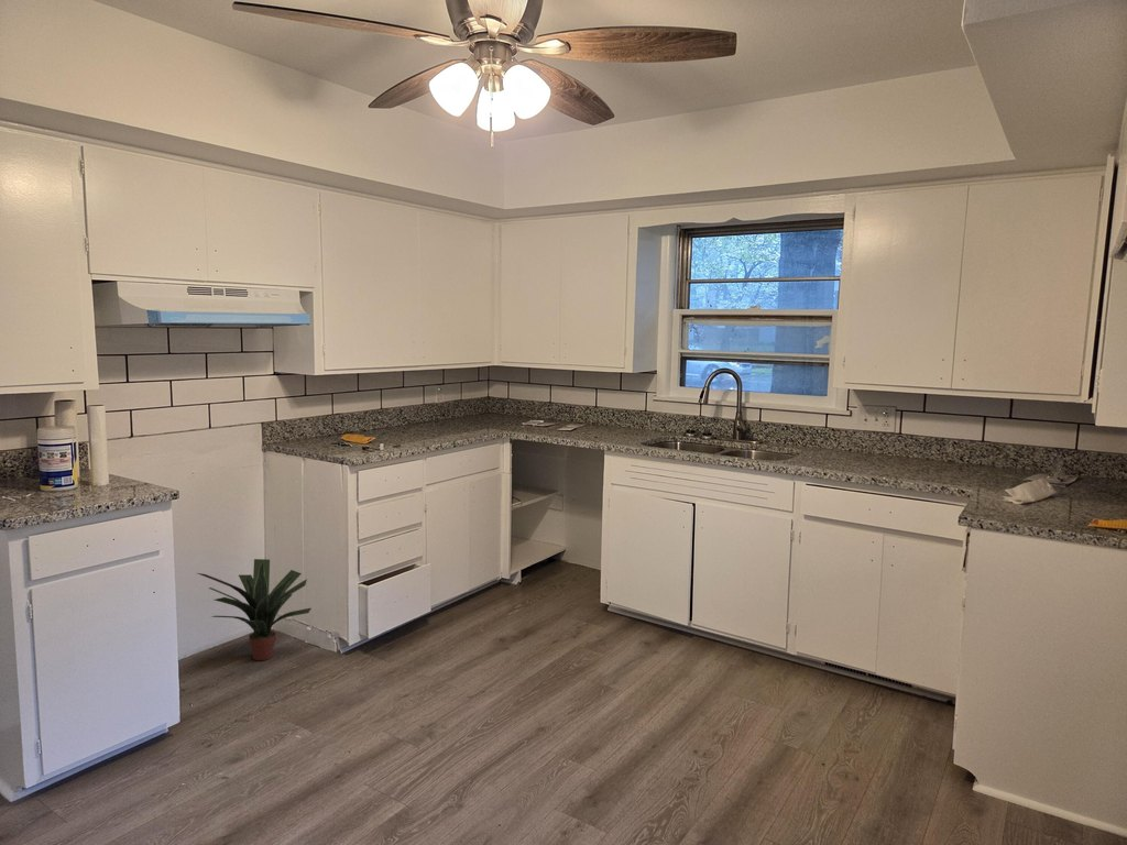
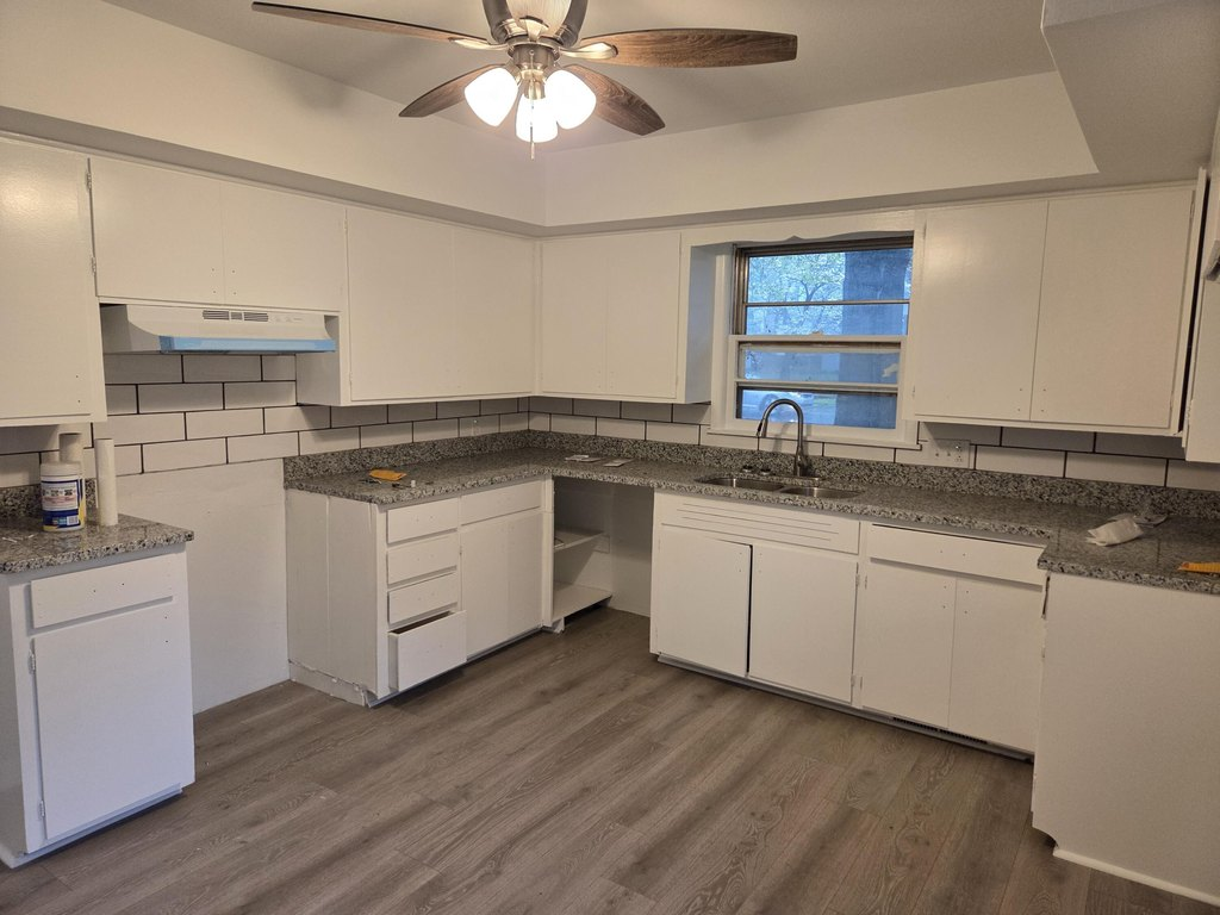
- potted plant [197,558,313,661]
